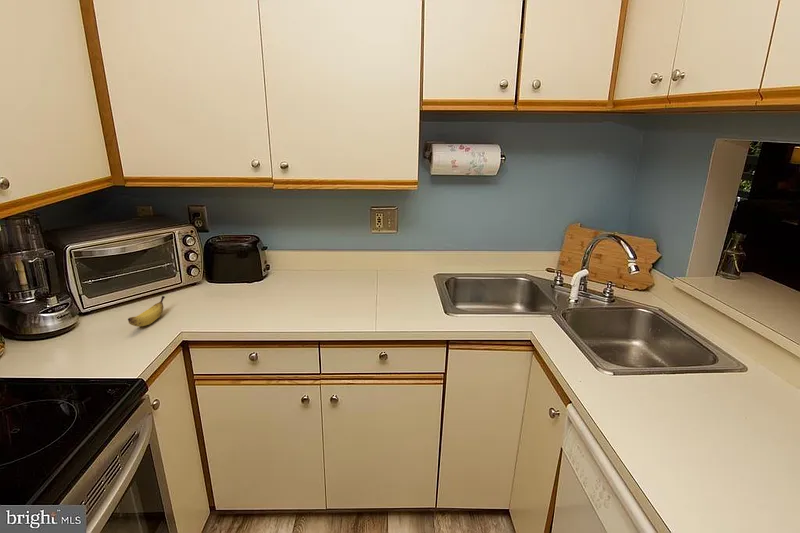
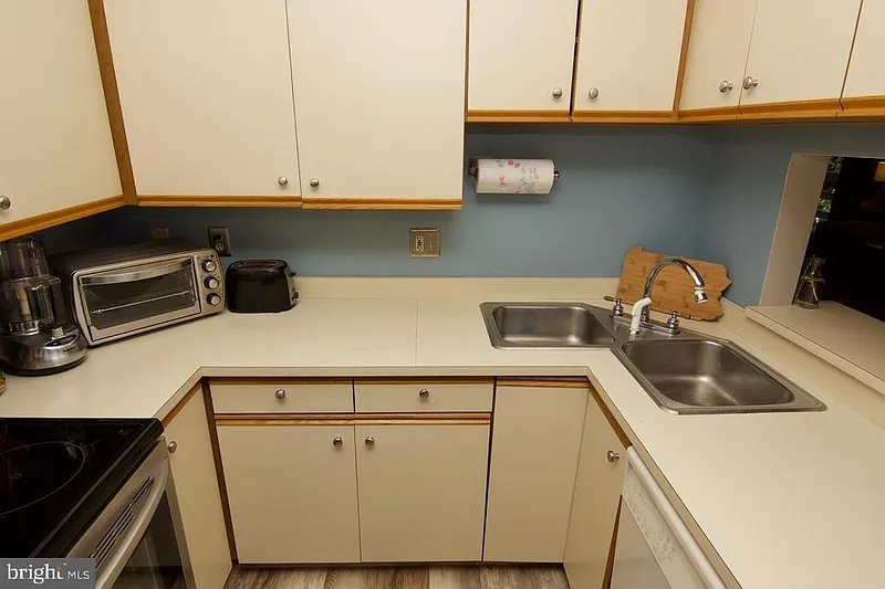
- banana [127,295,166,328]
